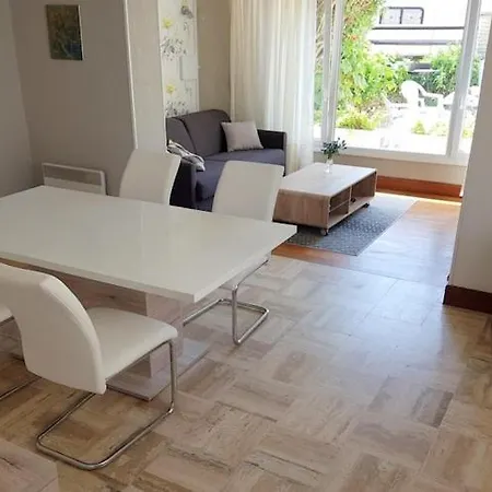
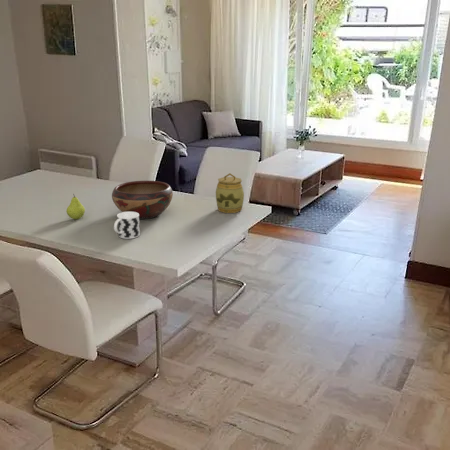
+ decorative bowl [111,180,174,220]
+ fruit [65,193,86,220]
+ jar [215,172,245,214]
+ cup [113,212,141,240]
